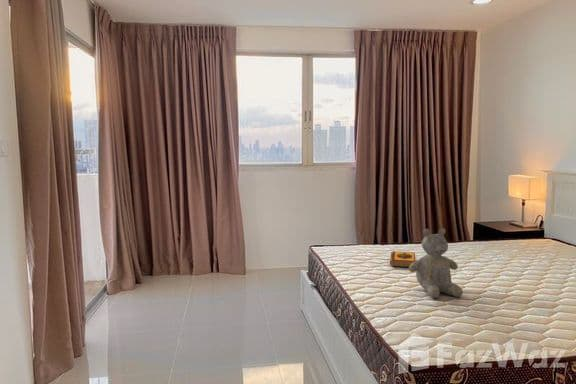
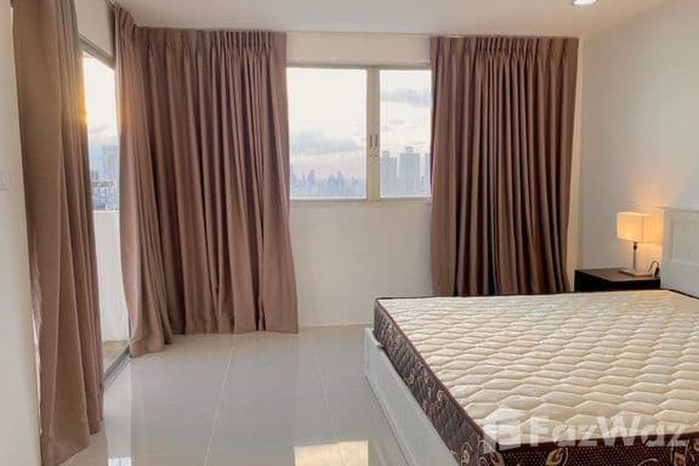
- hardback book [389,250,416,268]
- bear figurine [408,227,464,300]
